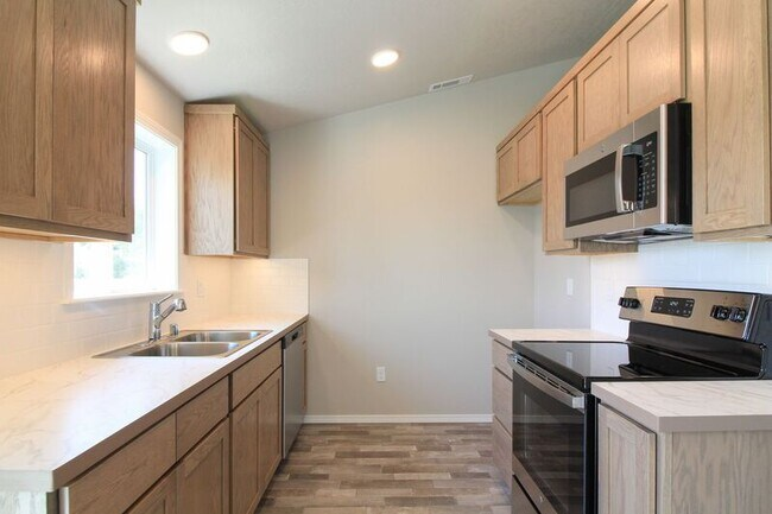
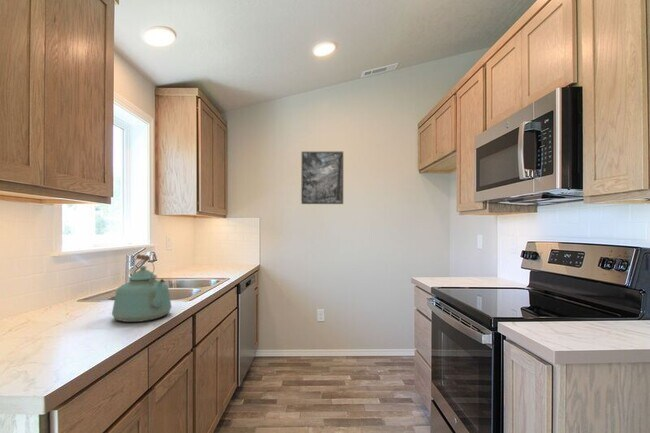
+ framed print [300,151,344,205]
+ kettle [111,253,172,323]
